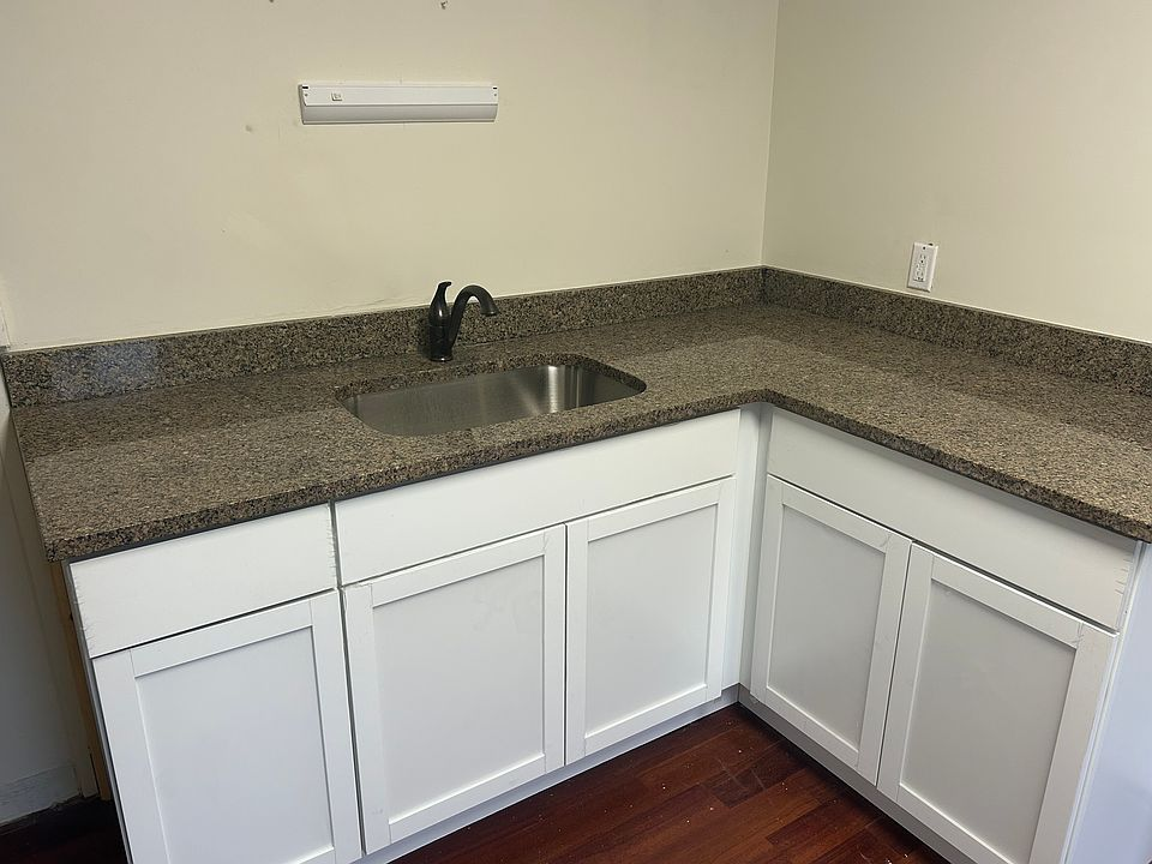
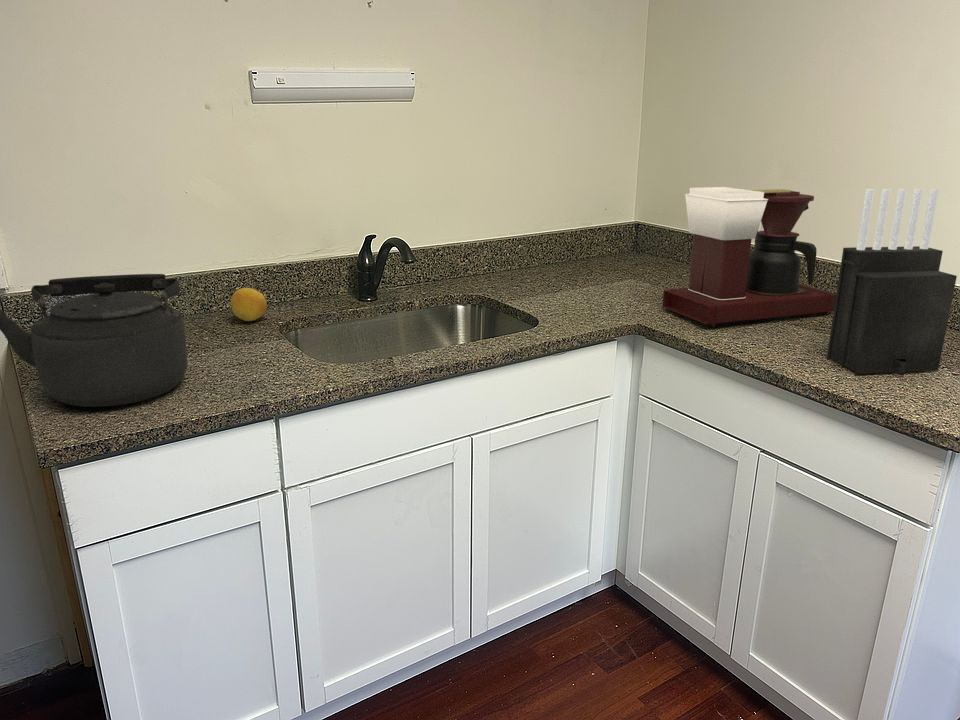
+ kettle [0,273,188,408]
+ coffee maker [661,186,836,328]
+ knife block [826,188,958,377]
+ lemon [230,287,268,322]
